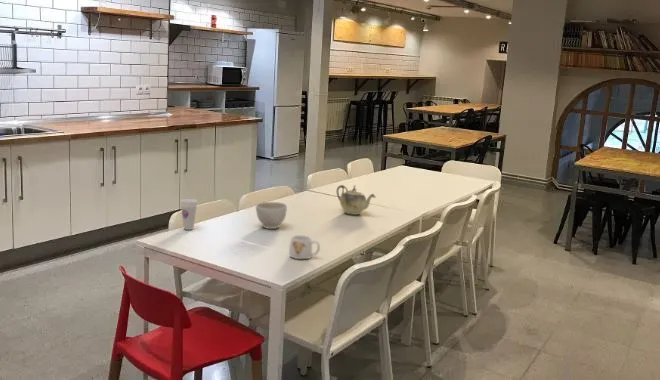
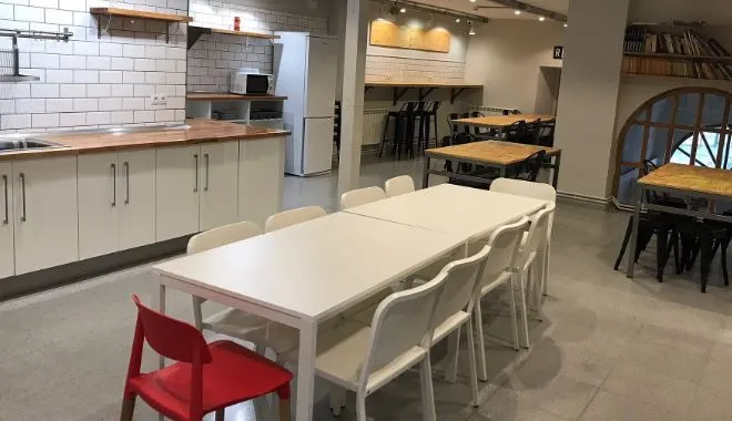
- mug [288,234,321,260]
- bowl [255,201,288,230]
- cup [180,198,198,231]
- teapot [336,184,377,216]
